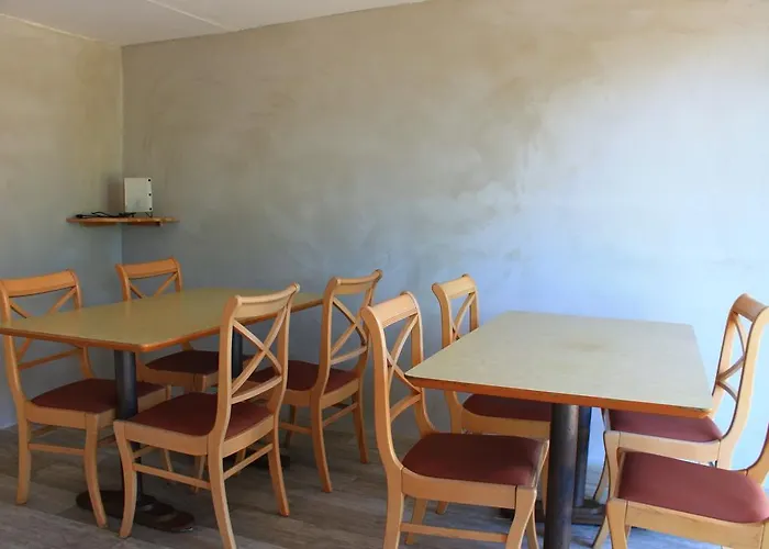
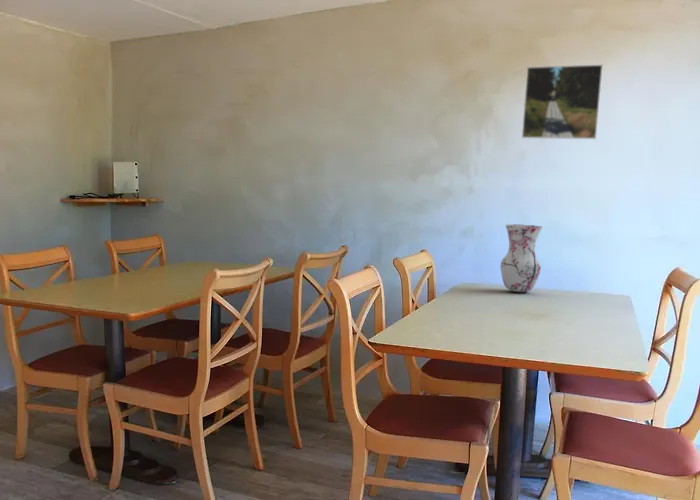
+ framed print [521,64,604,140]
+ vase [500,223,543,293]
